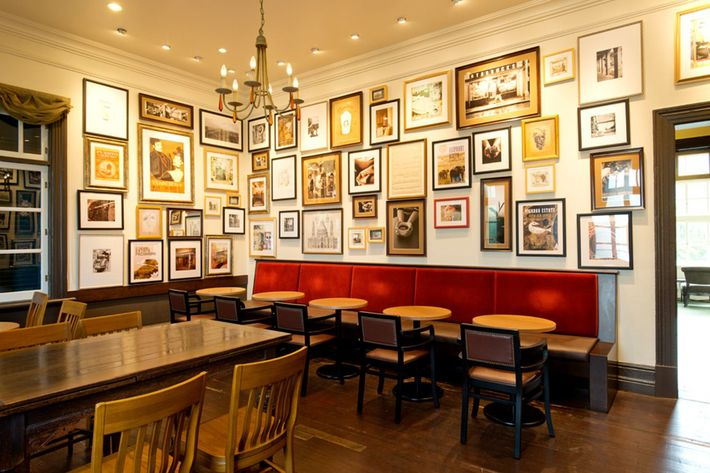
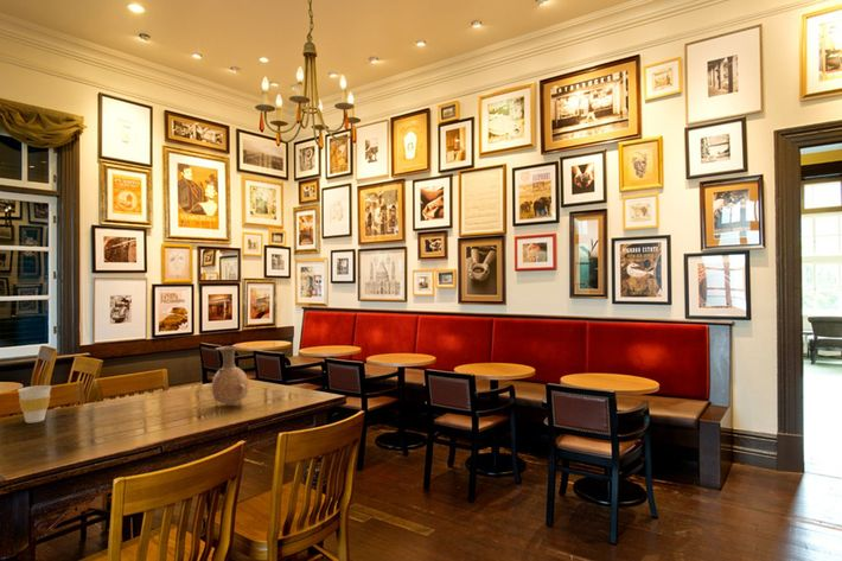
+ vase [211,345,250,407]
+ cup [17,384,52,425]
